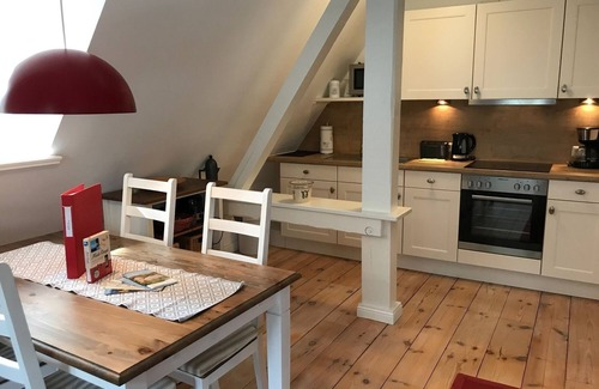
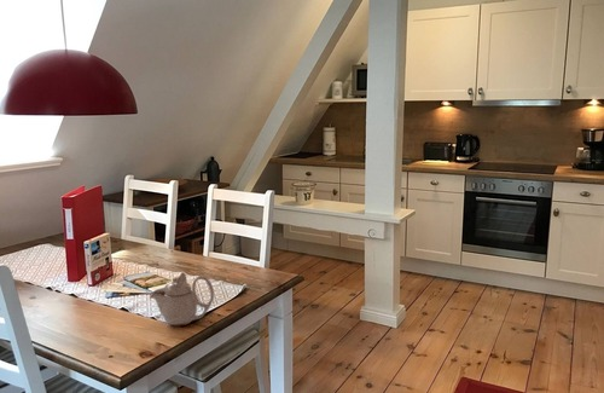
+ teapot [149,271,215,328]
